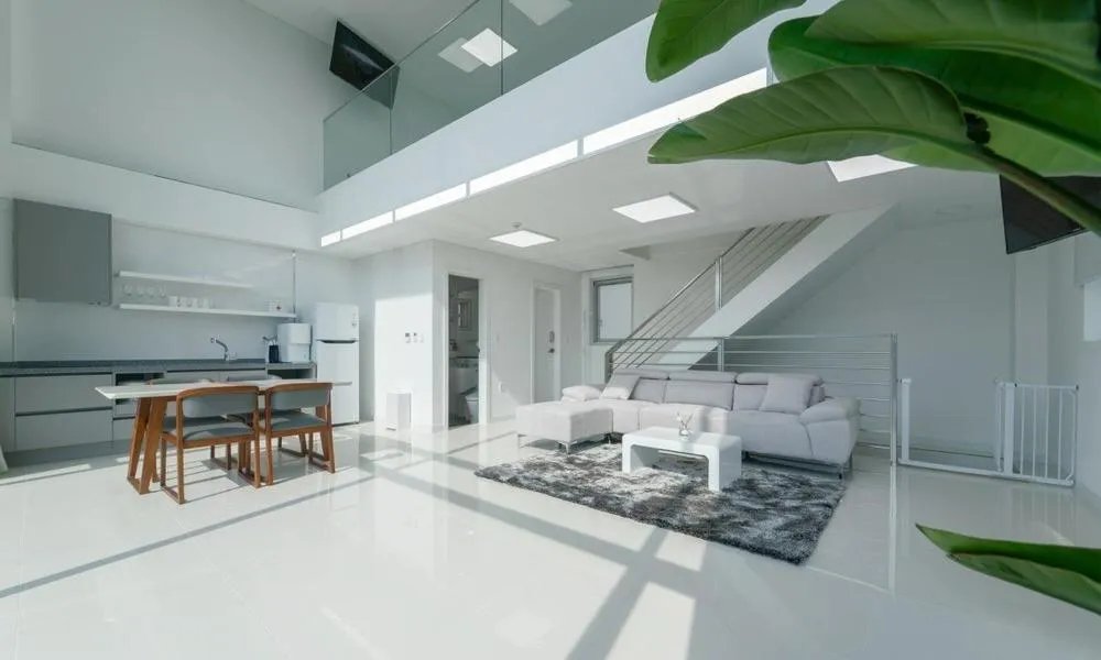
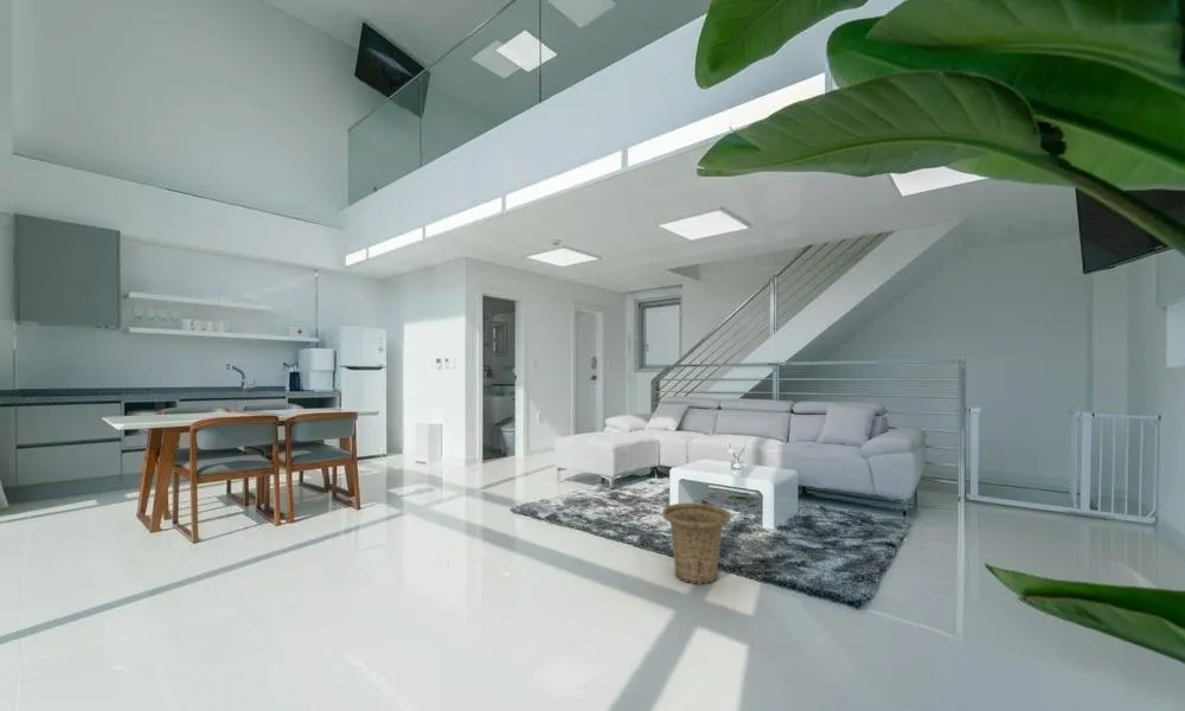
+ basket [661,501,732,585]
